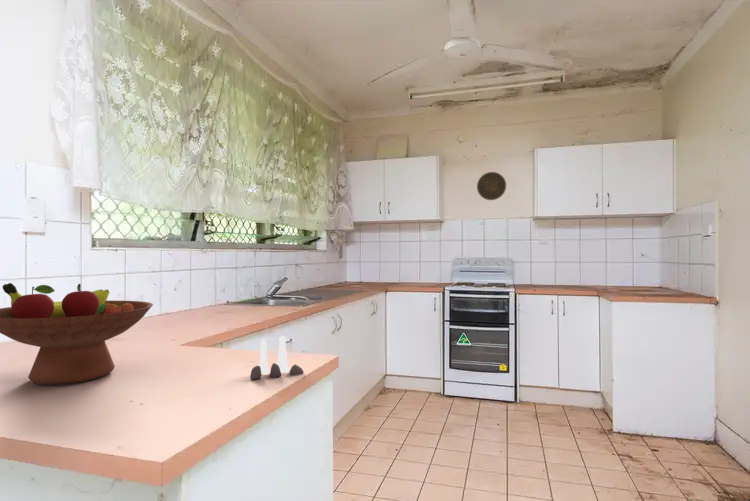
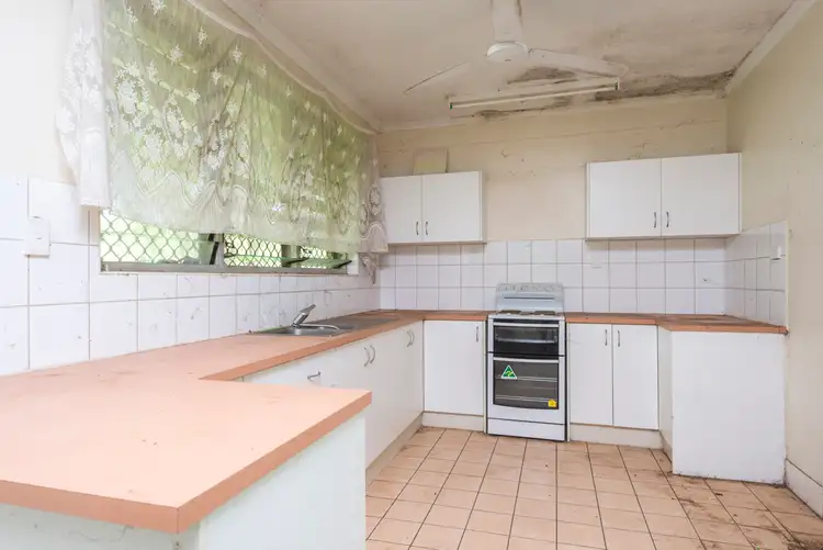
- salt and pepper shaker set [249,335,304,380]
- decorative plate [476,171,507,201]
- fruit bowl [0,282,154,386]
